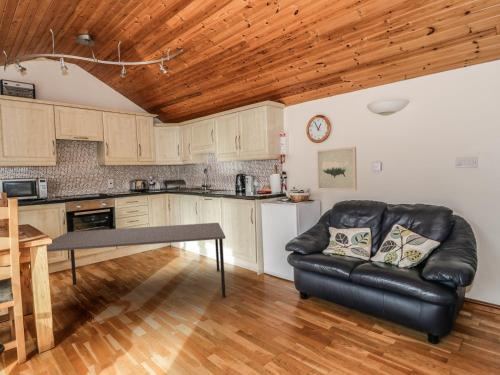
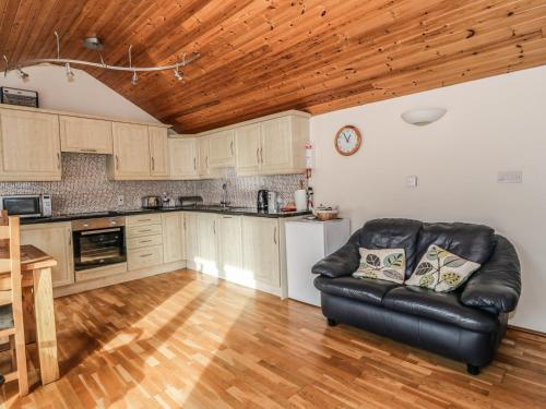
- dining table [46,222,227,298]
- wall art [316,146,358,191]
